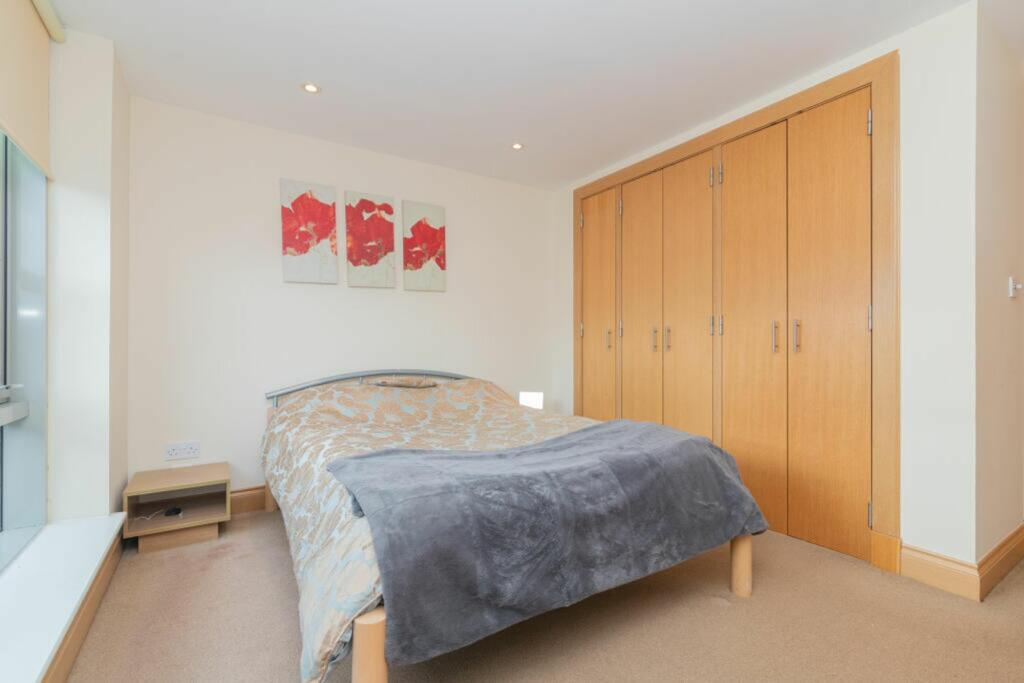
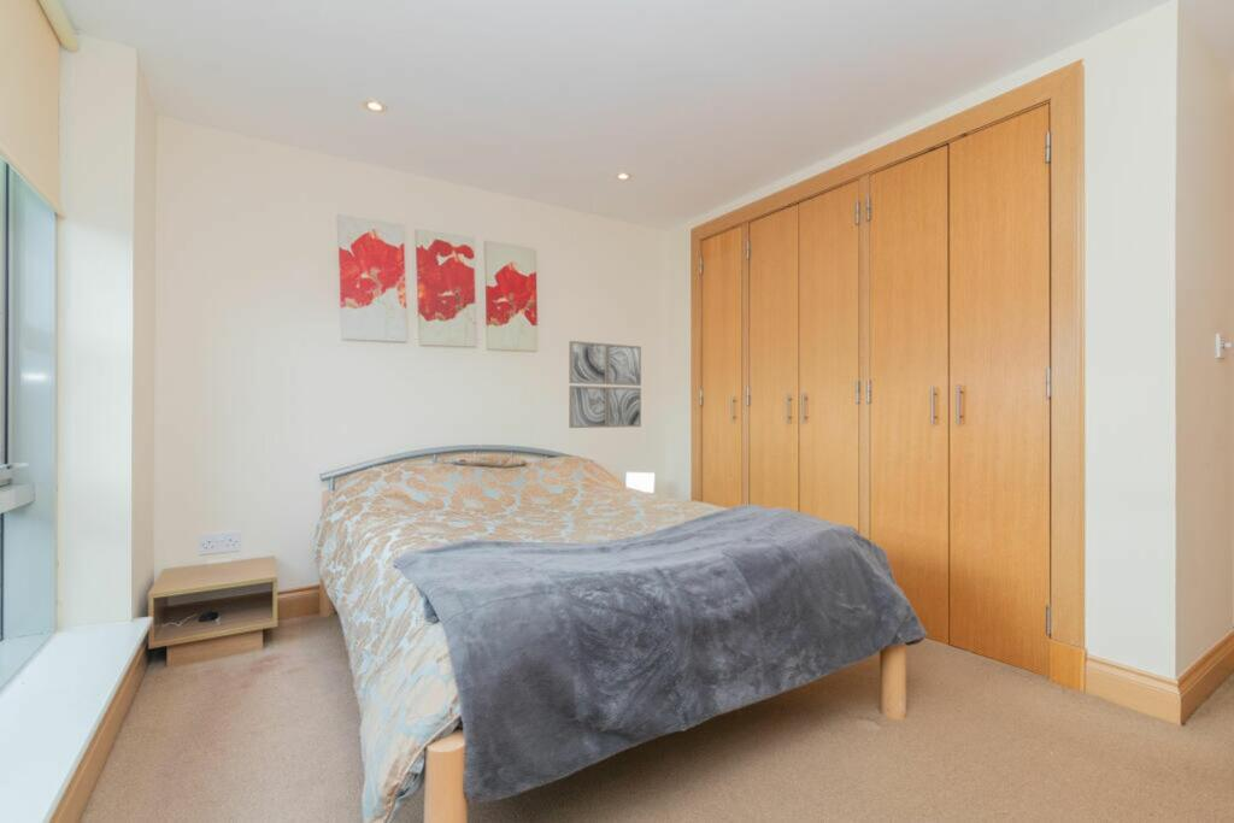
+ wall art [568,340,642,429]
